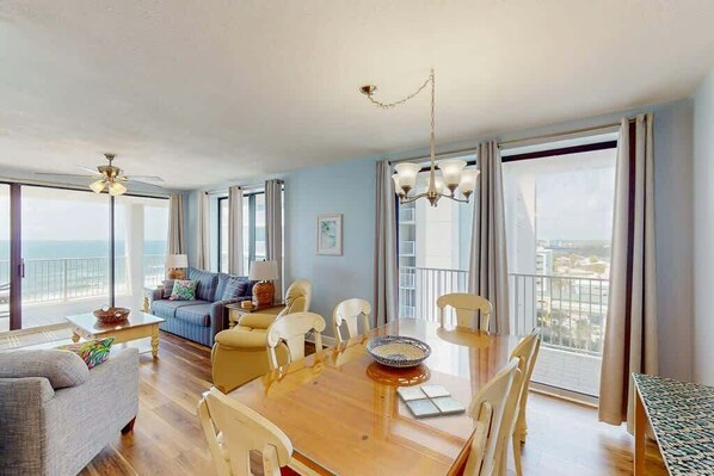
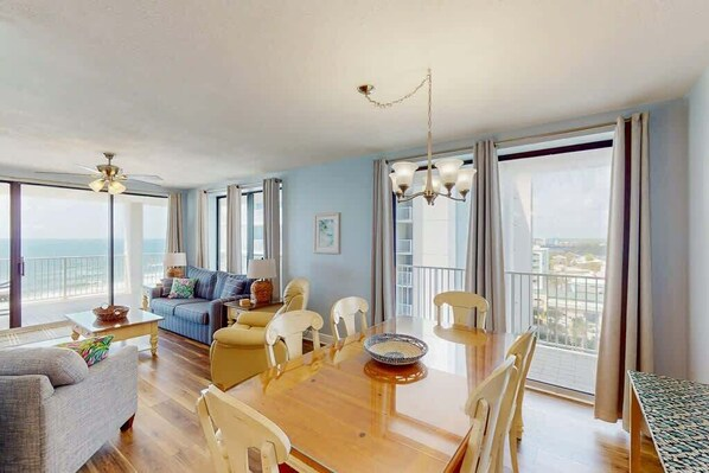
- drink coaster [395,383,467,419]
